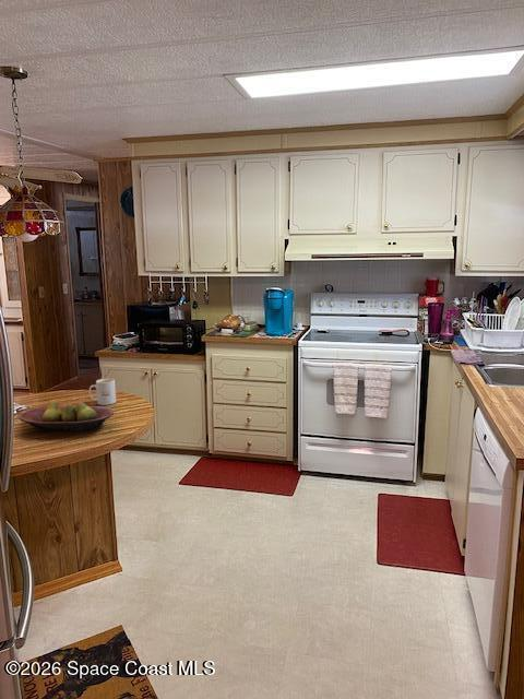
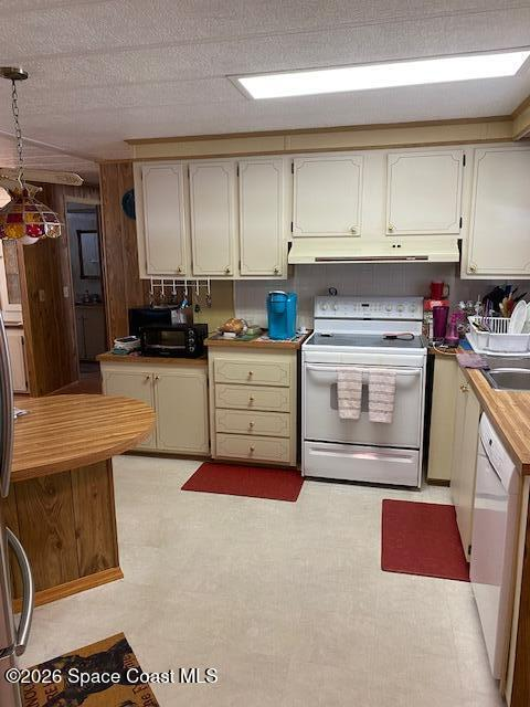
- mug [88,378,117,406]
- fruit bowl [17,401,115,433]
